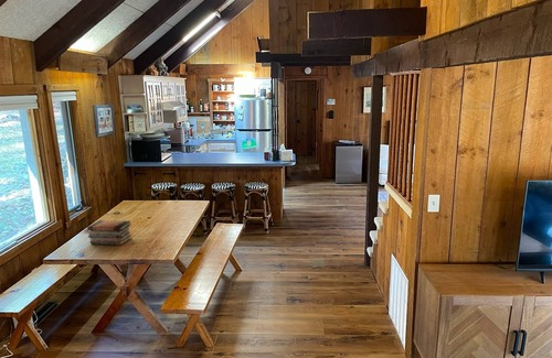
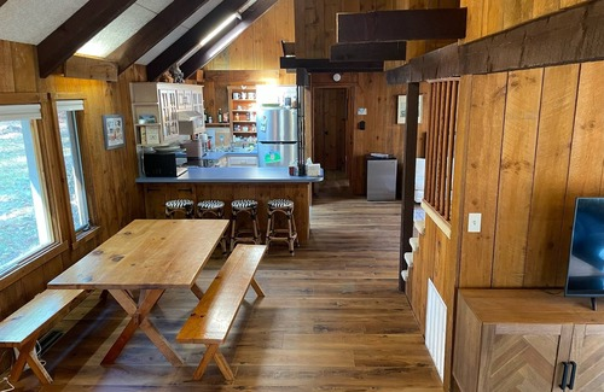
- book stack [86,219,132,247]
